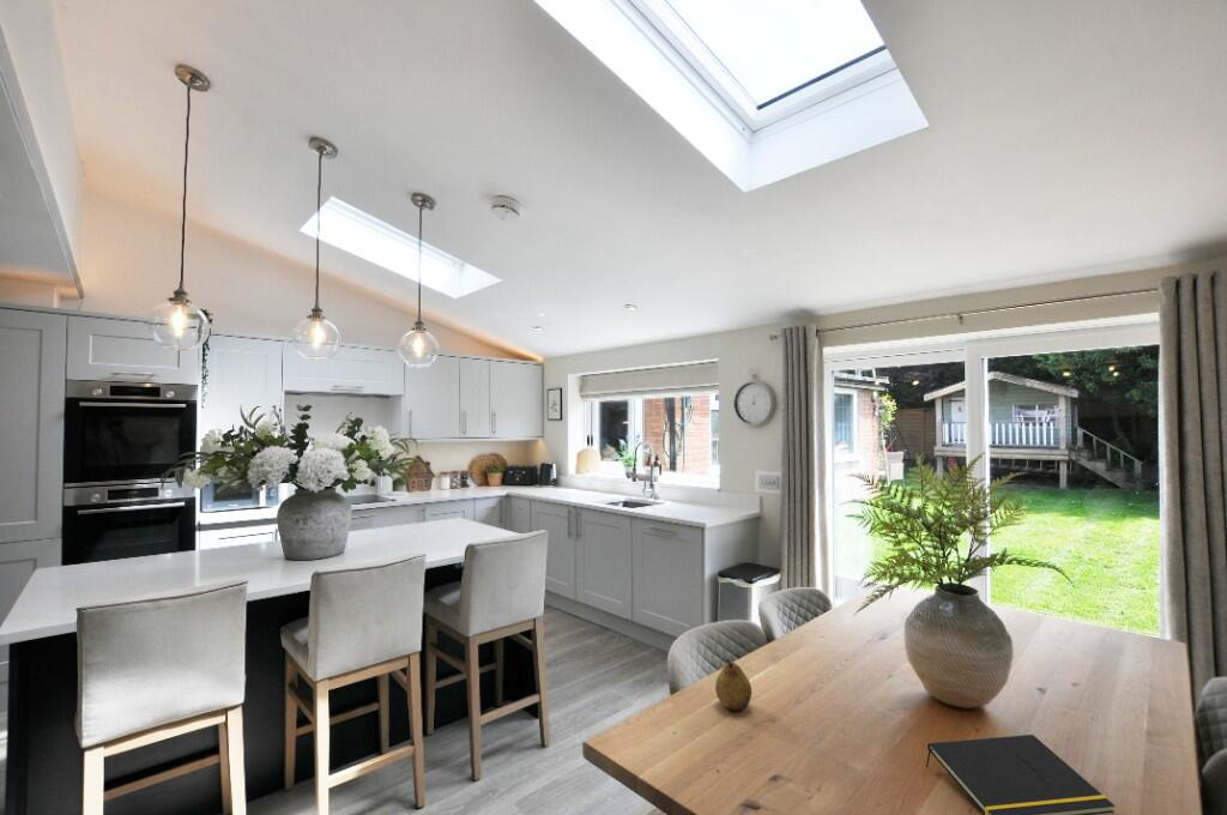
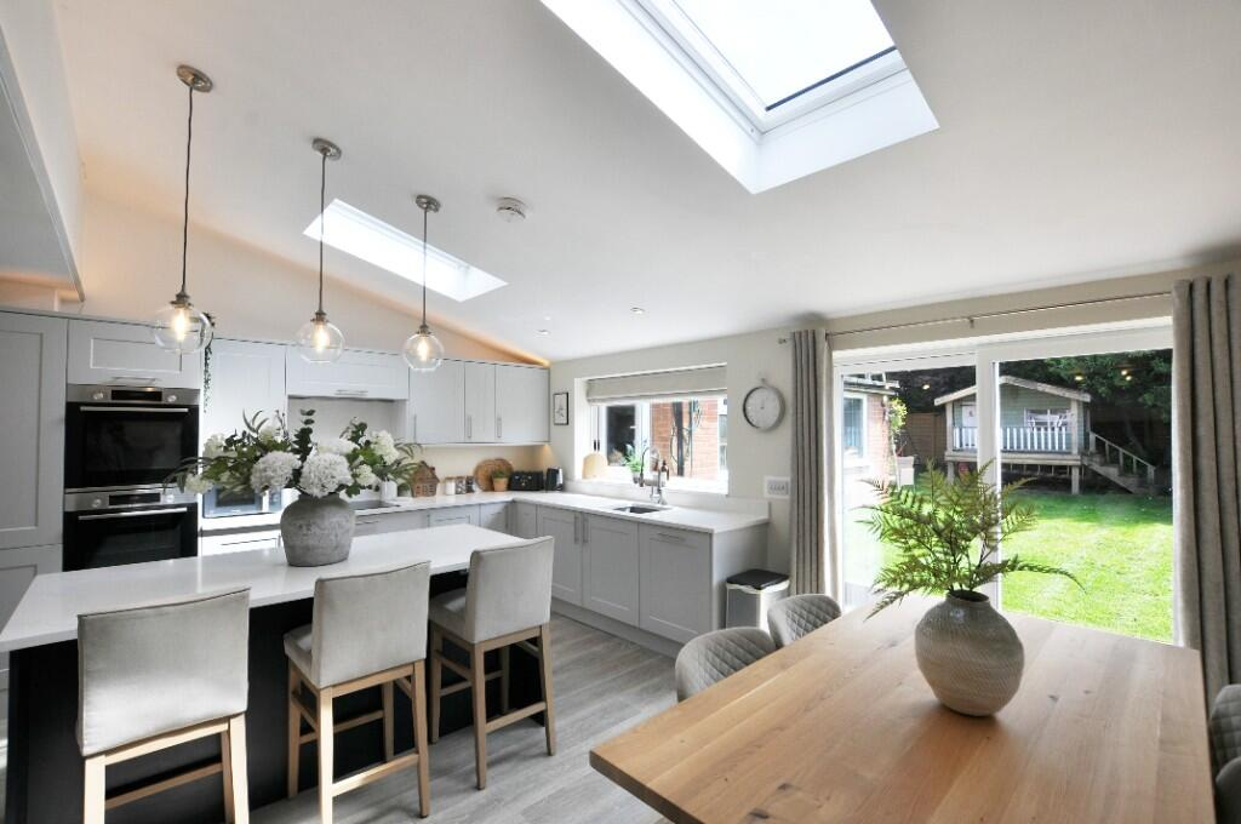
- fruit [714,658,752,712]
- notepad [925,734,1116,815]
